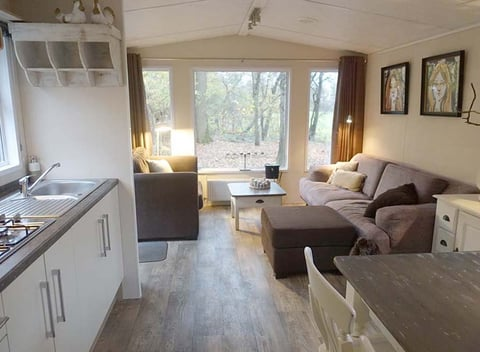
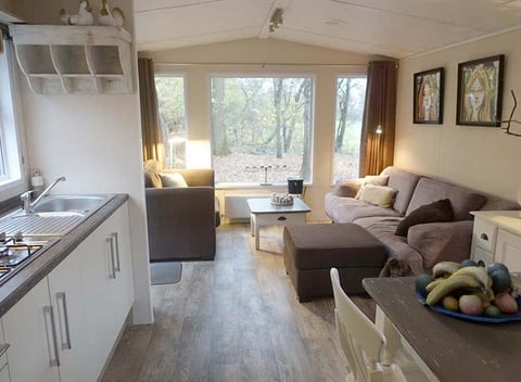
+ fruit bowl [412,258,521,323]
